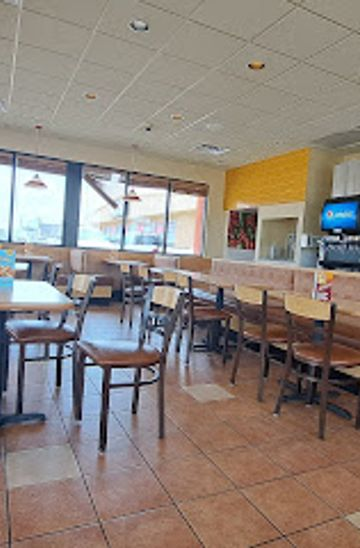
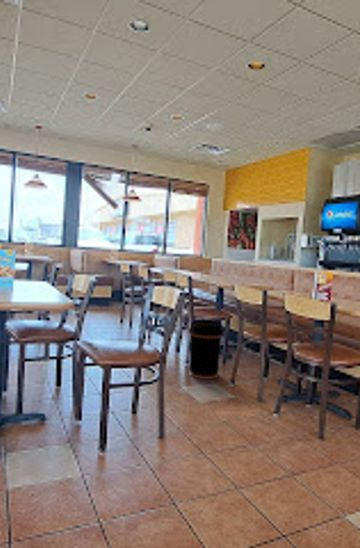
+ trash can [188,319,224,380]
